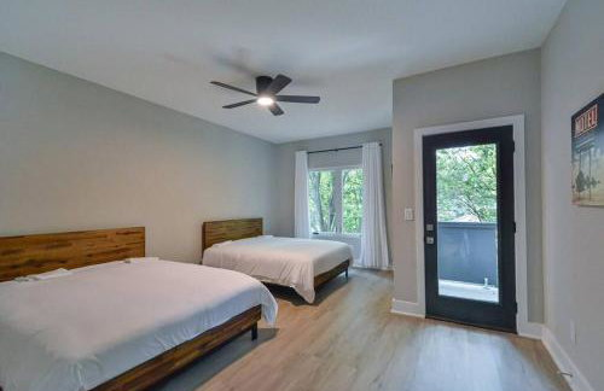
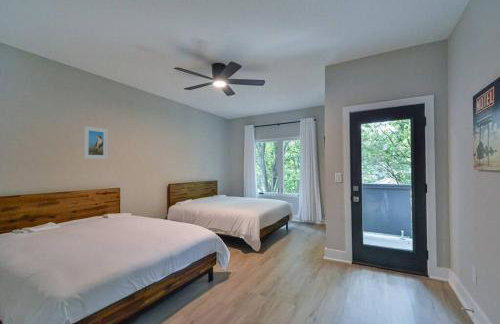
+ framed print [82,125,109,160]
